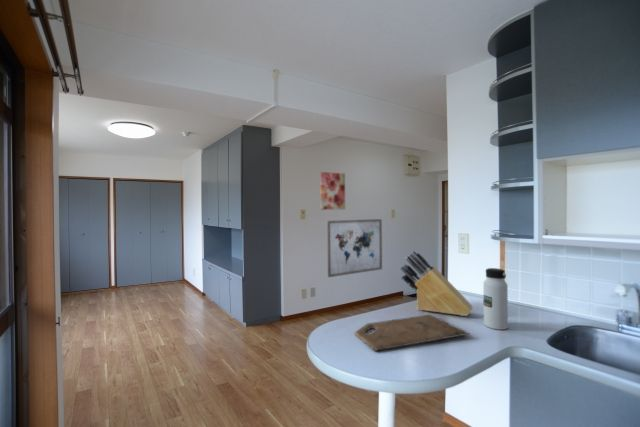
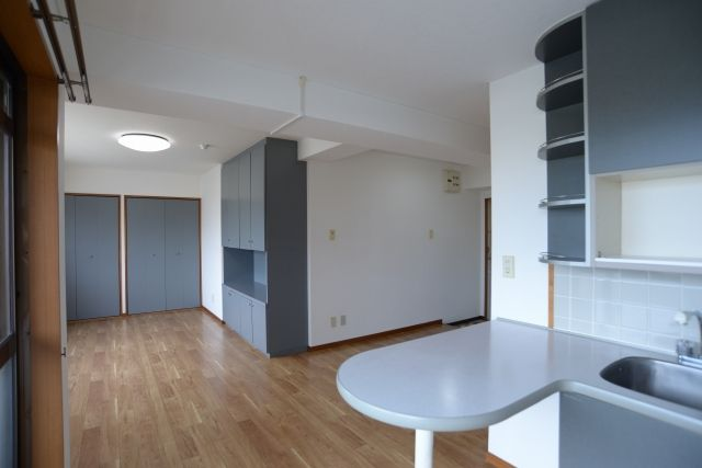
- wall art [326,218,383,278]
- cutting board [353,314,471,352]
- knife block [399,250,474,317]
- wall art [319,171,346,211]
- water bottle [482,267,509,331]
